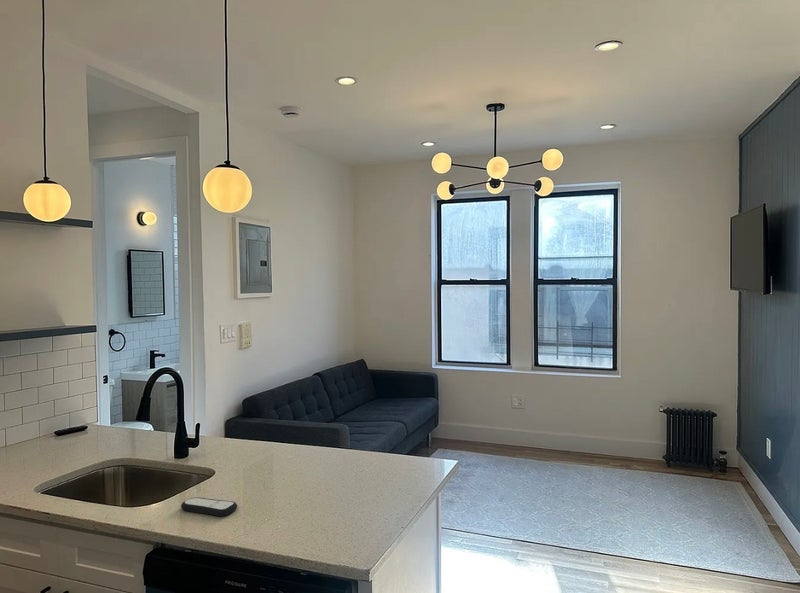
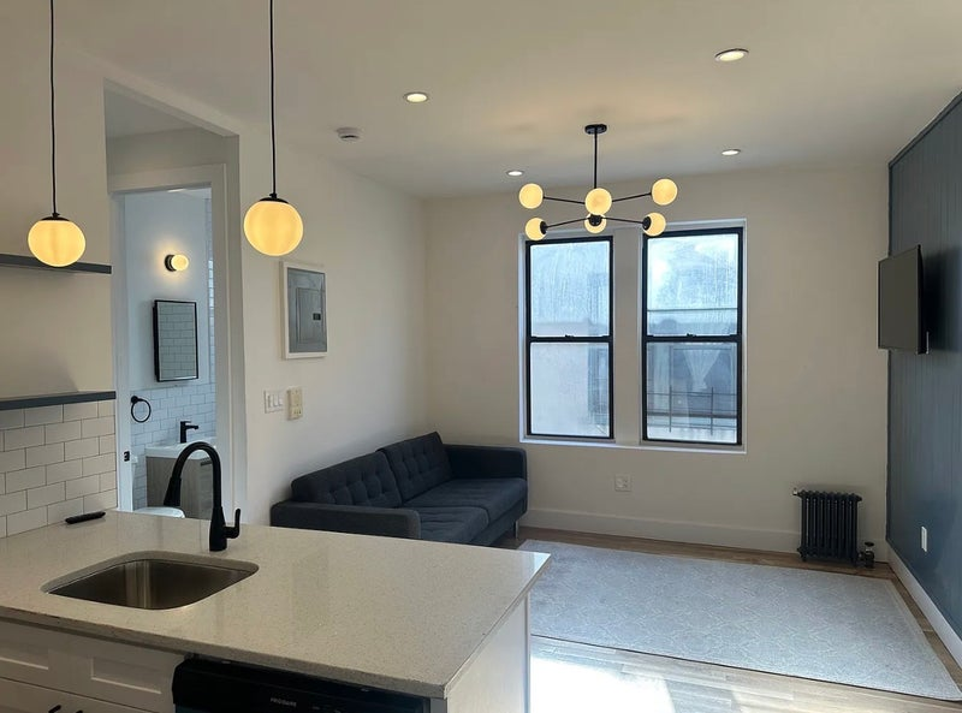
- remote control [180,497,238,517]
